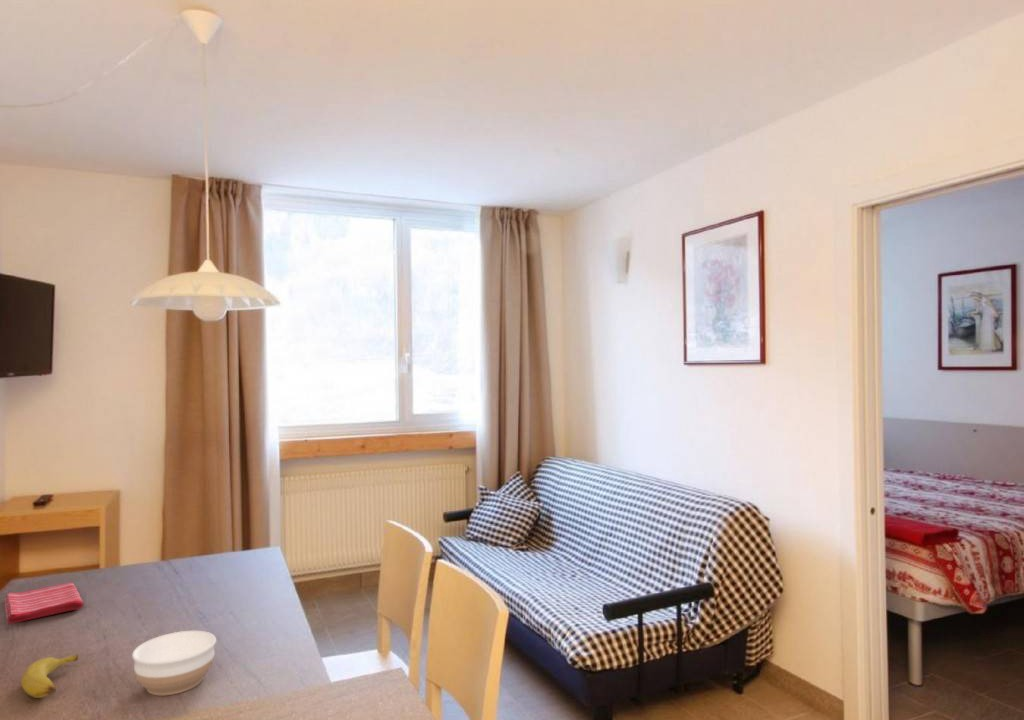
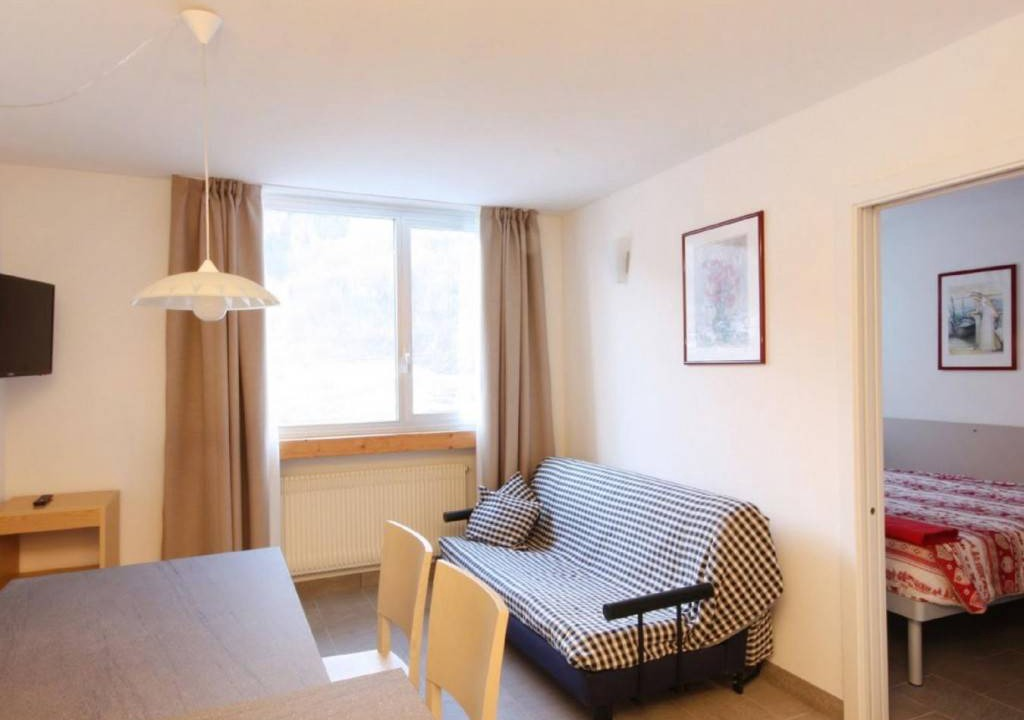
- banana [20,653,79,699]
- dish towel [4,582,85,625]
- bowl [131,630,217,696]
